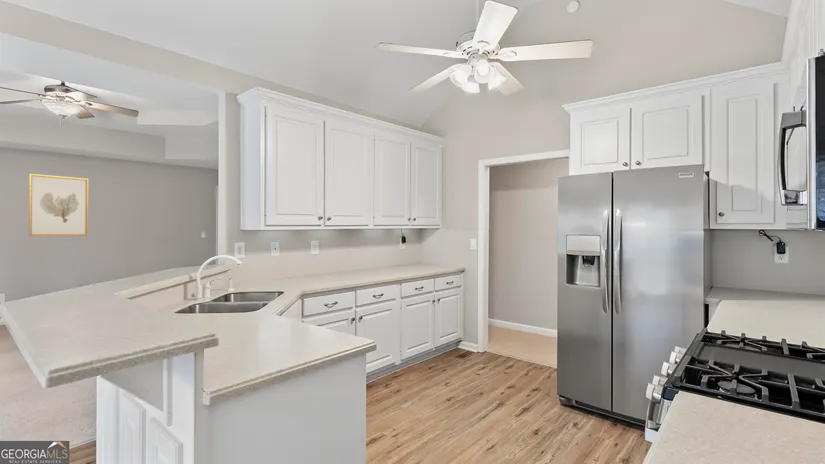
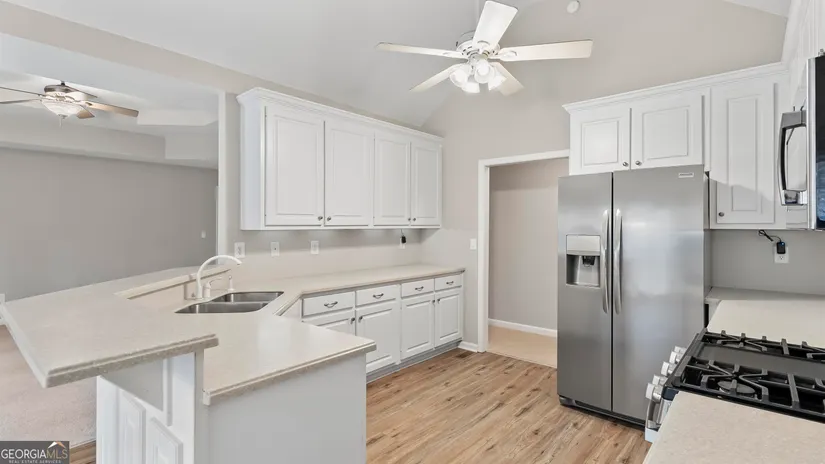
- wall art [28,173,89,237]
